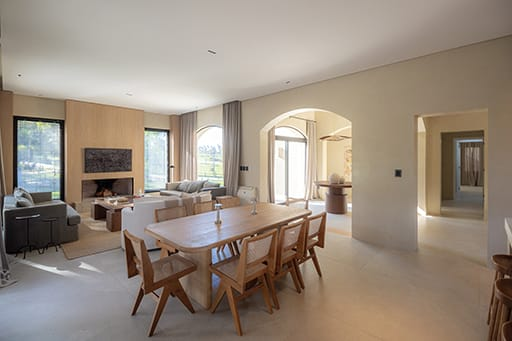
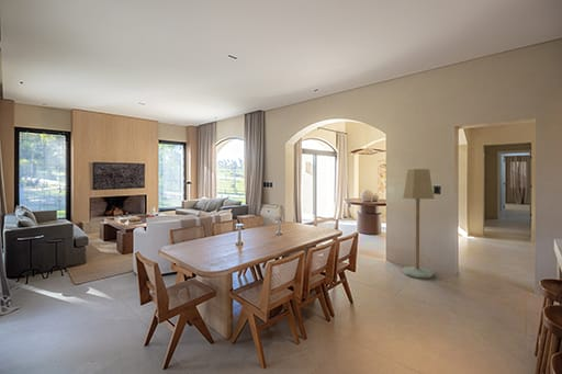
+ floor lamp [401,168,435,279]
